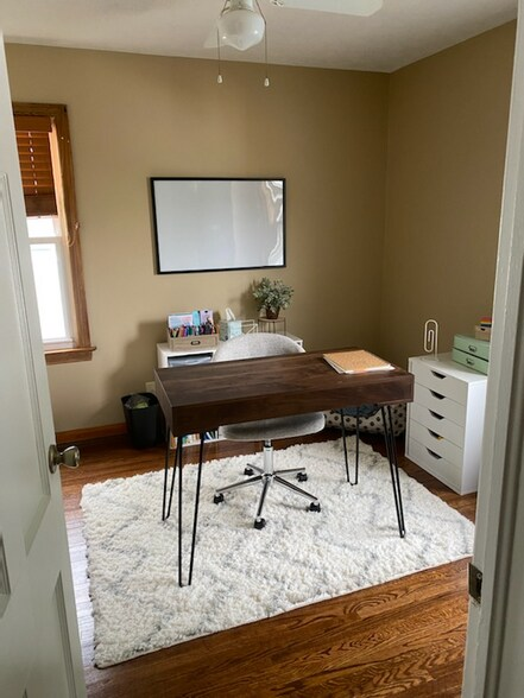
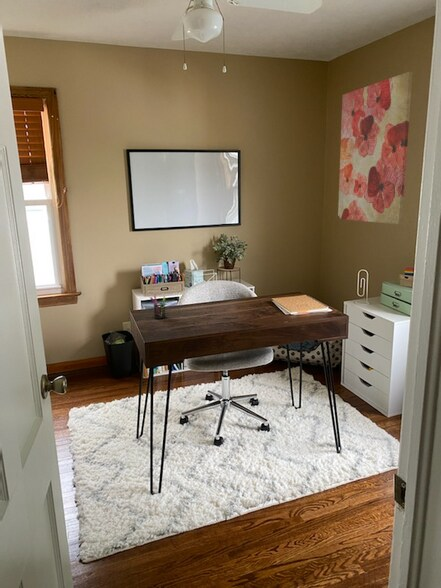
+ pen holder [149,294,167,320]
+ wall art [337,71,414,225]
